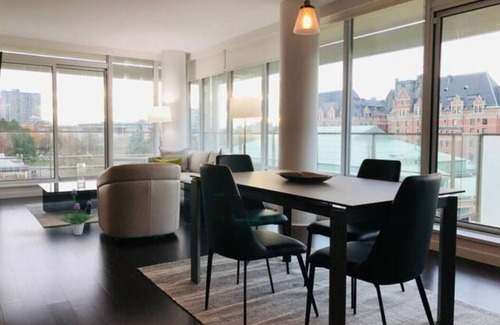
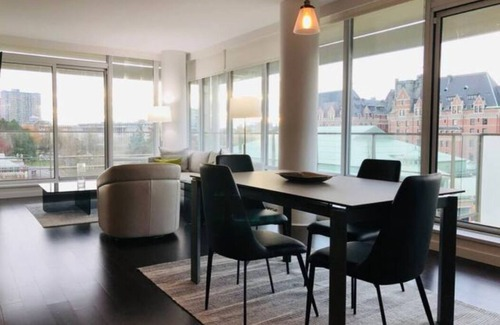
- potted plant [59,188,96,236]
